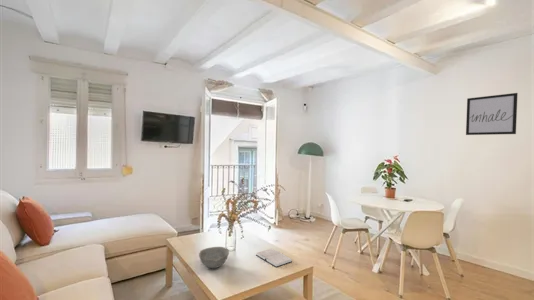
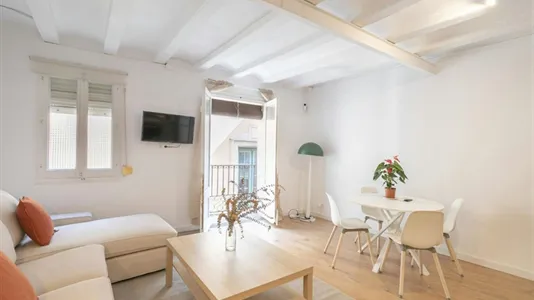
- wall art [465,92,519,136]
- hardback book [255,248,293,268]
- bowl [198,246,230,269]
